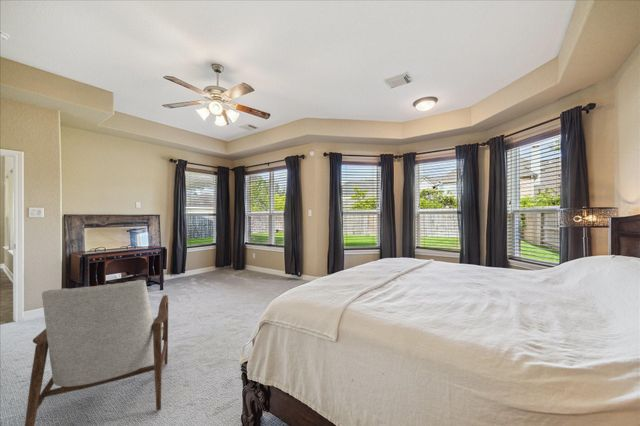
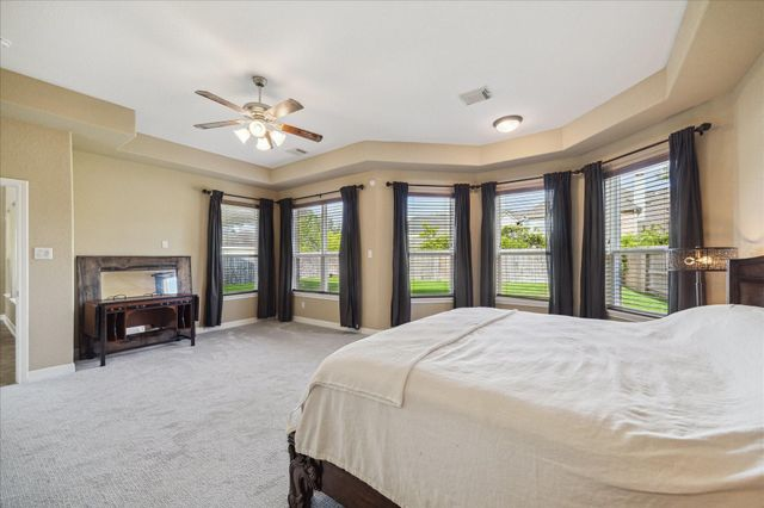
- armchair [24,279,169,426]
